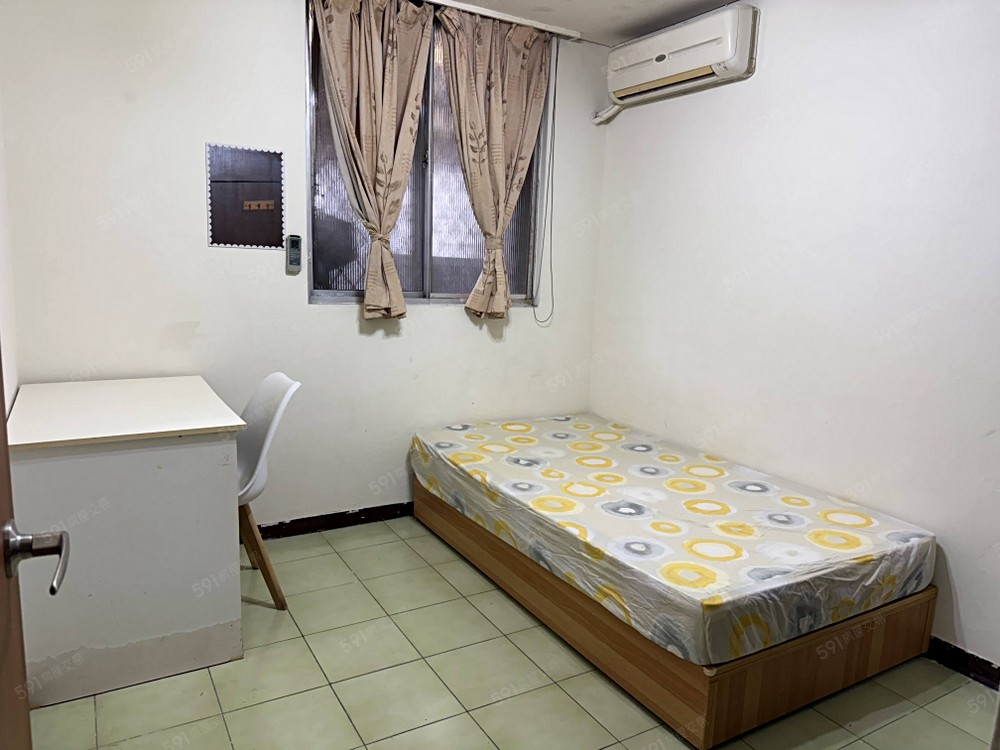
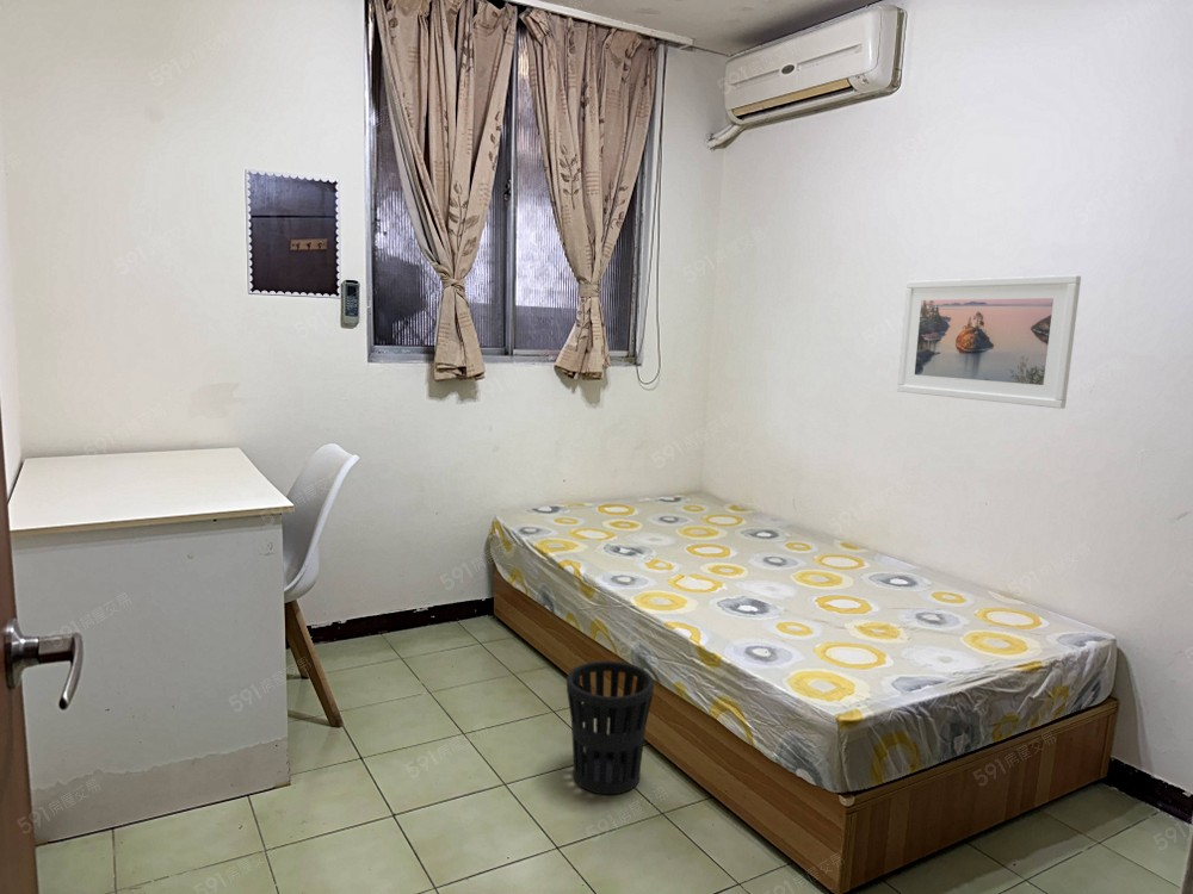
+ wastebasket [565,660,655,795]
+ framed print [896,274,1082,410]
